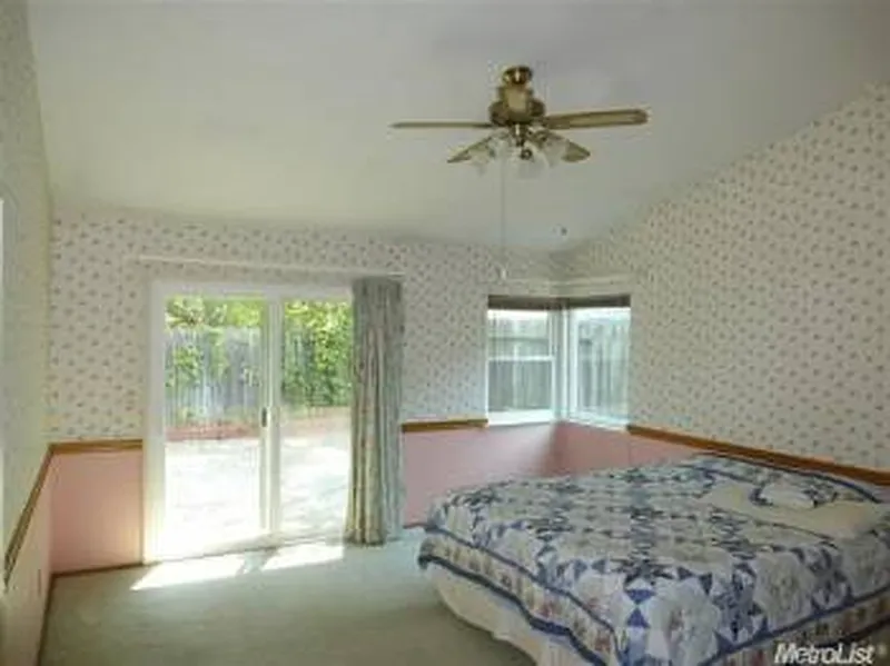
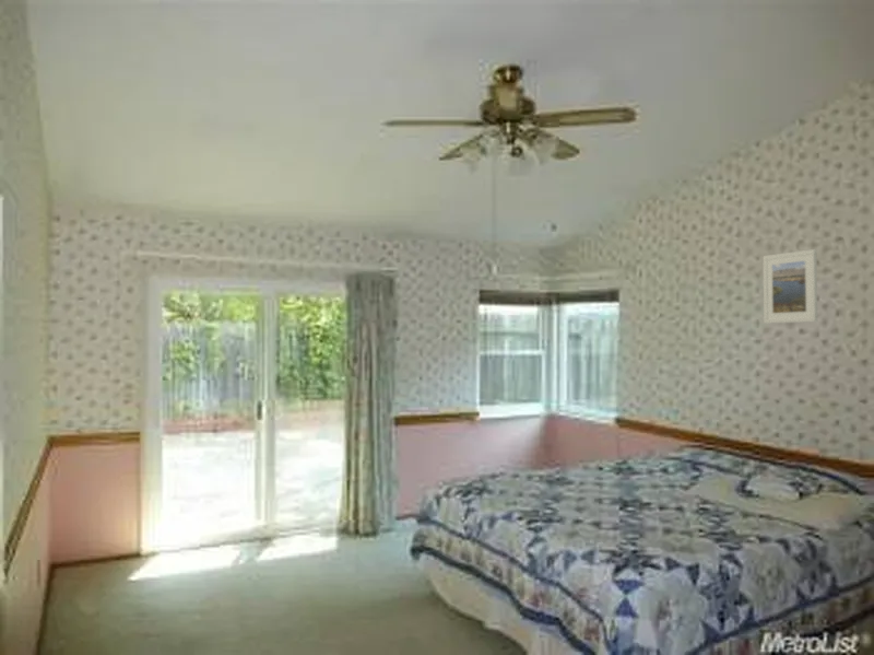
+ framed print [761,248,818,325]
